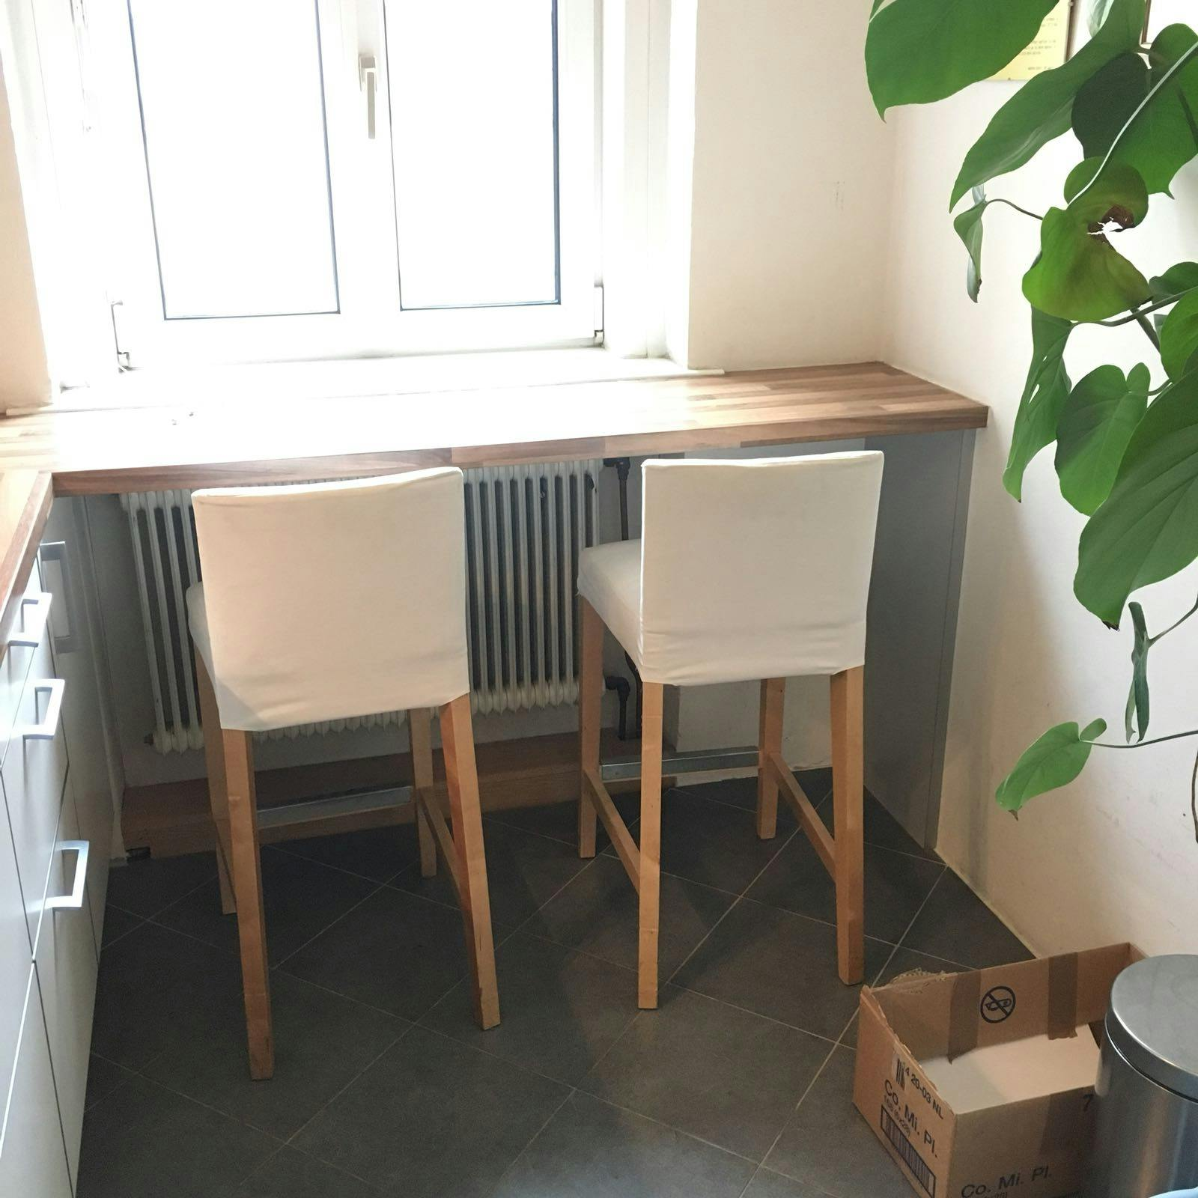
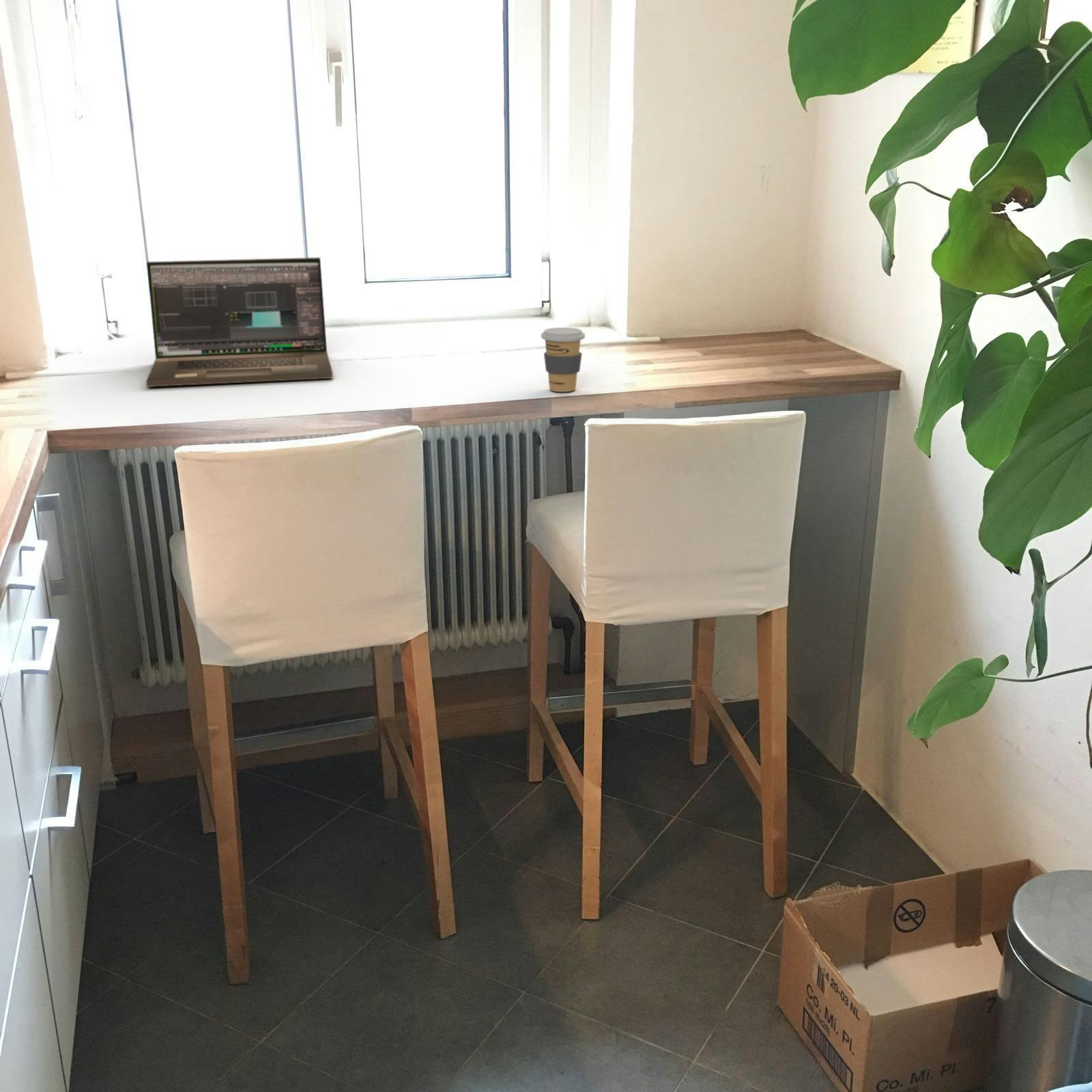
+ laptop [145,257,334,388]
+ coffee cup [540,327,586,392]
